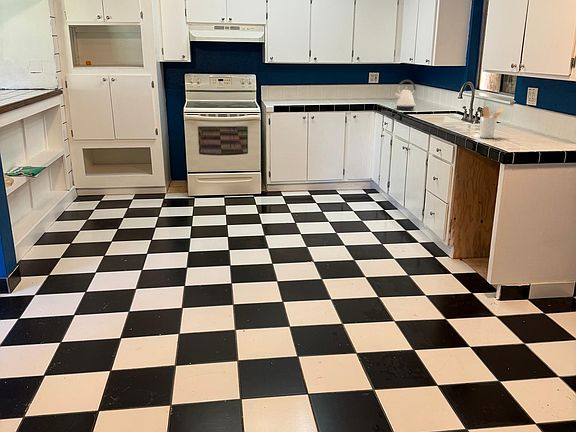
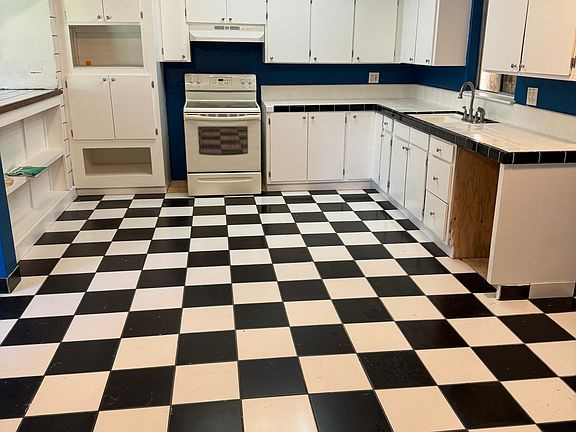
- utensil holder [479,106,505,139]
- kettle [394,79,417,111]
